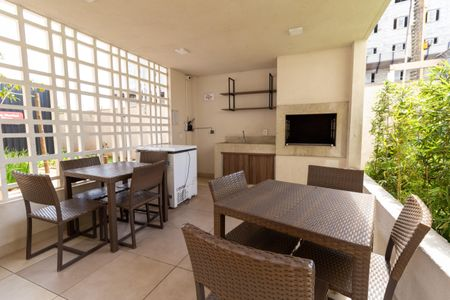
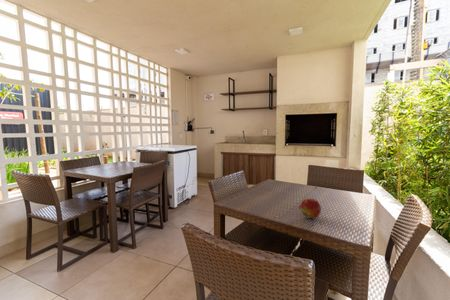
+ fruit [298,198,322,219]
